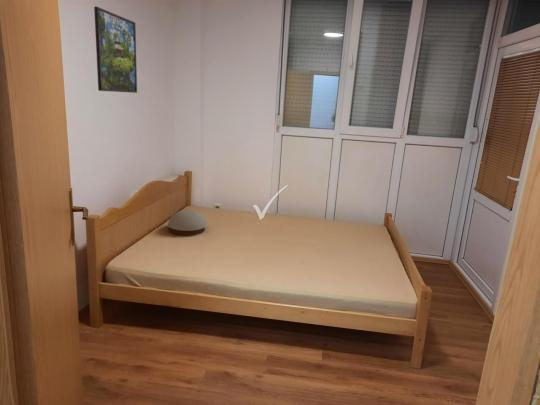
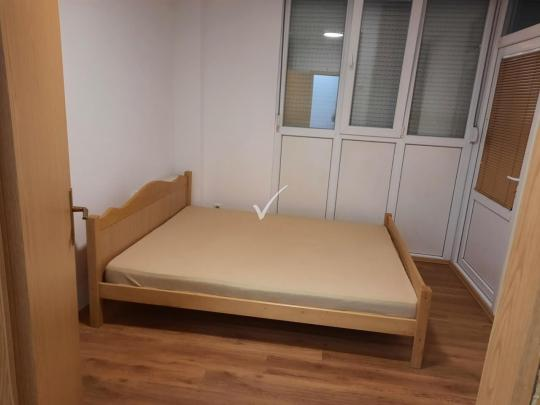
- cushion [167,209,208,236]
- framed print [93,6,138,94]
